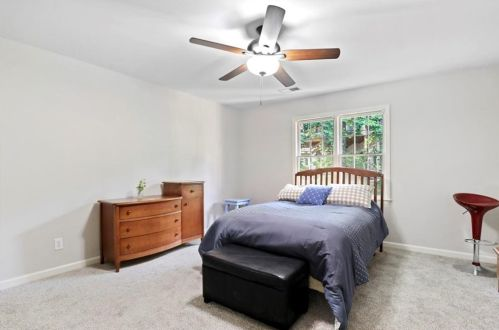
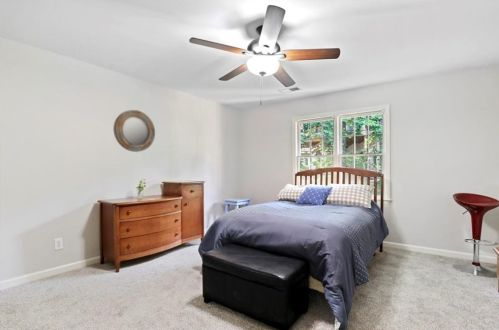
+ home mirror [113,109,156,153]
